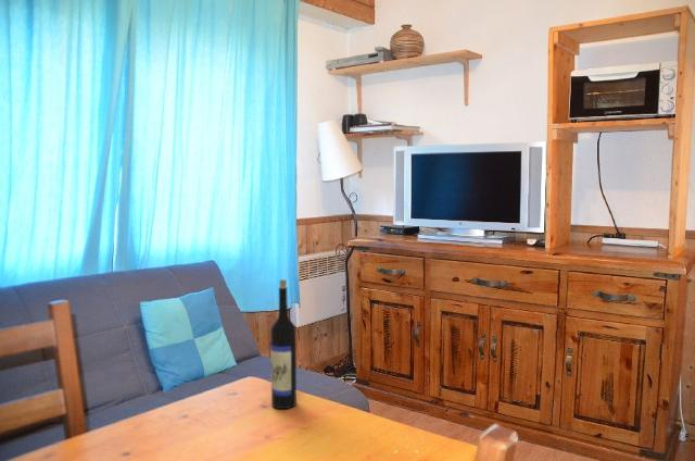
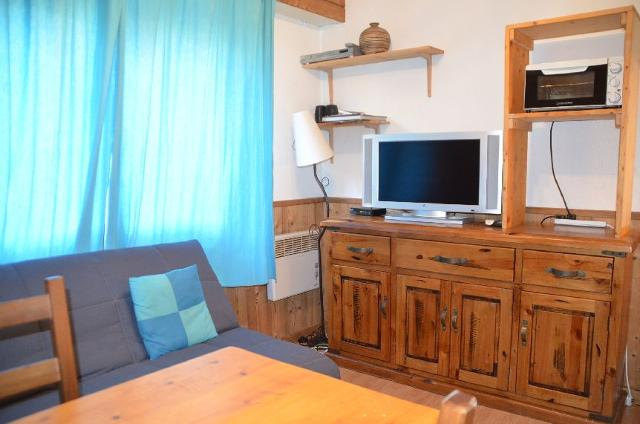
- wine bottle [269,278,298,410]
